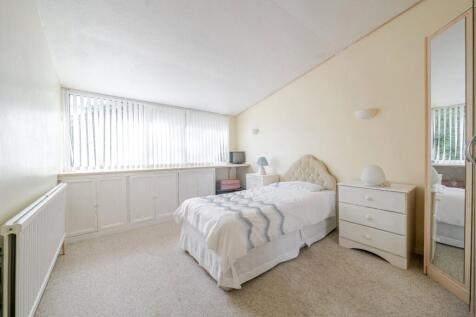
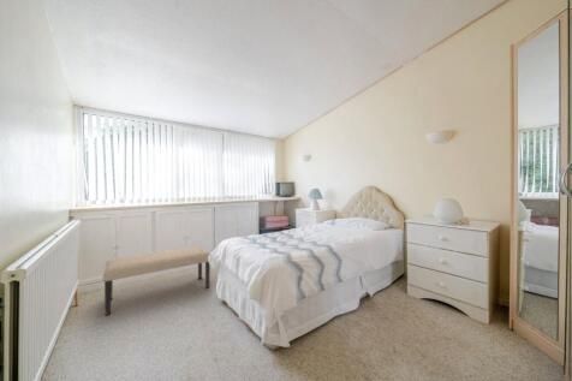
+ bench [102,245,211,316]
